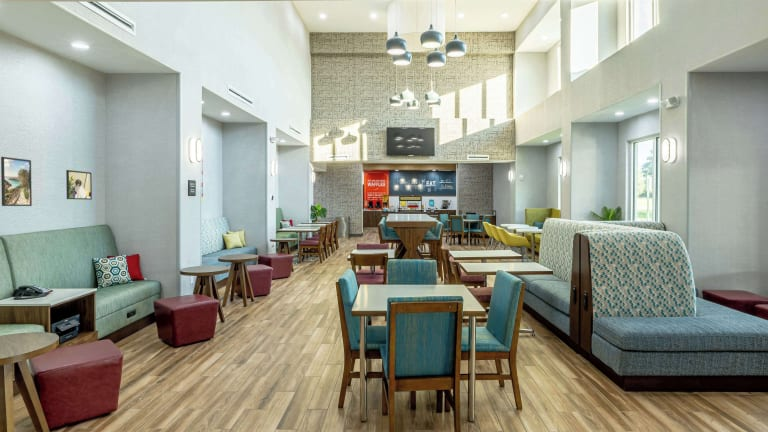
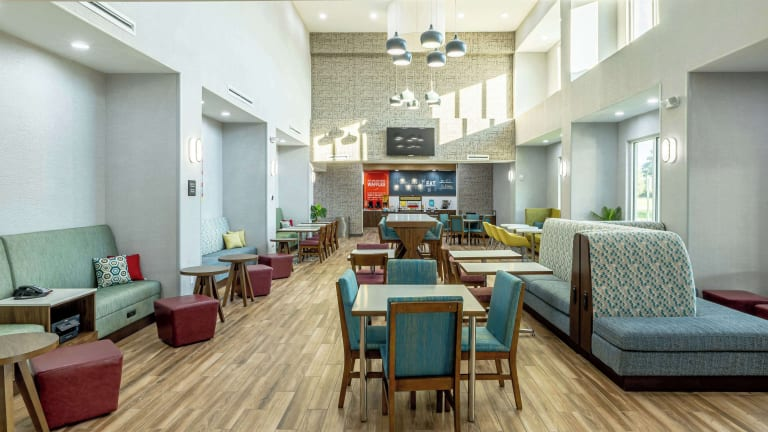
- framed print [65,169,93,201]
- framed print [0,156,33,207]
